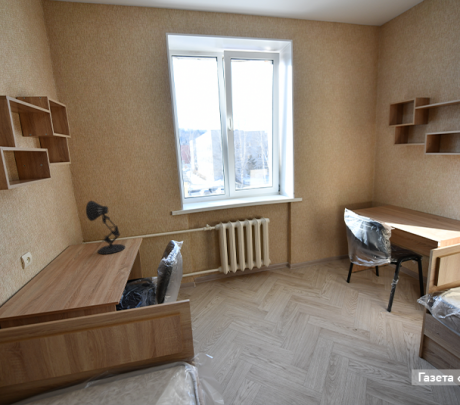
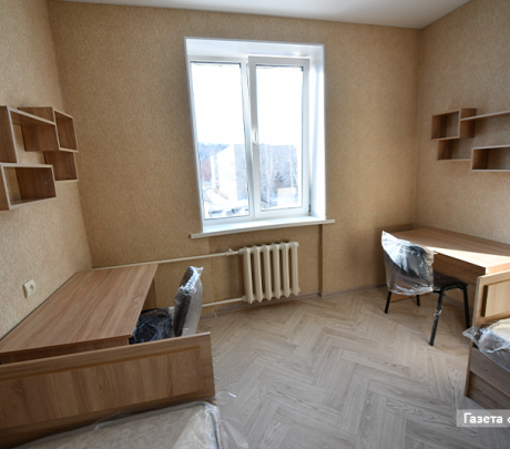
- desk lamp [85,200,126,255]
